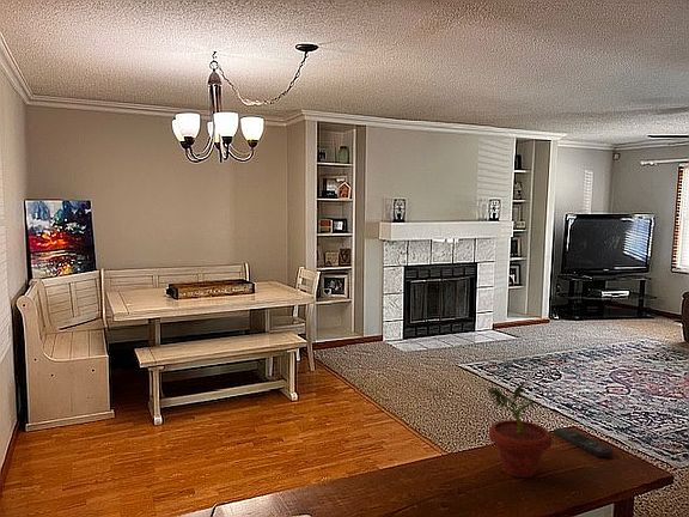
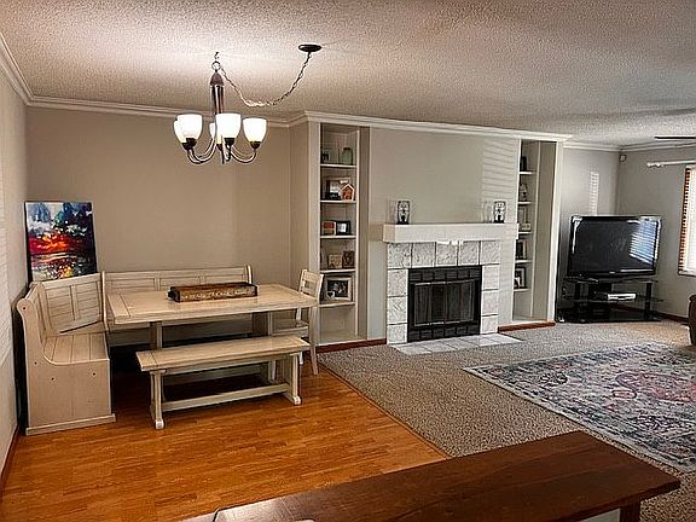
- remote control [553,426,614,458]
- potted plant [487,381,554,479]
